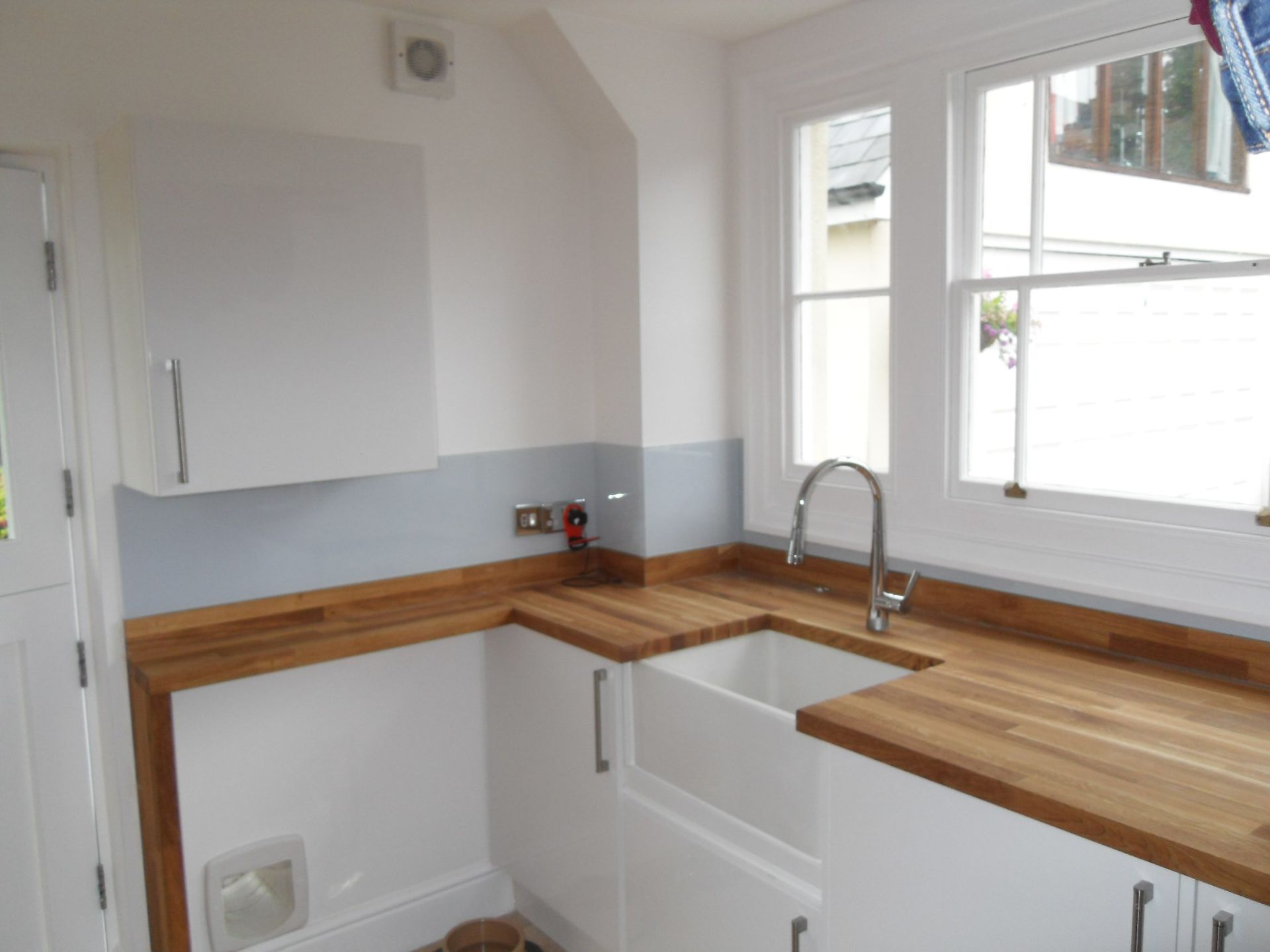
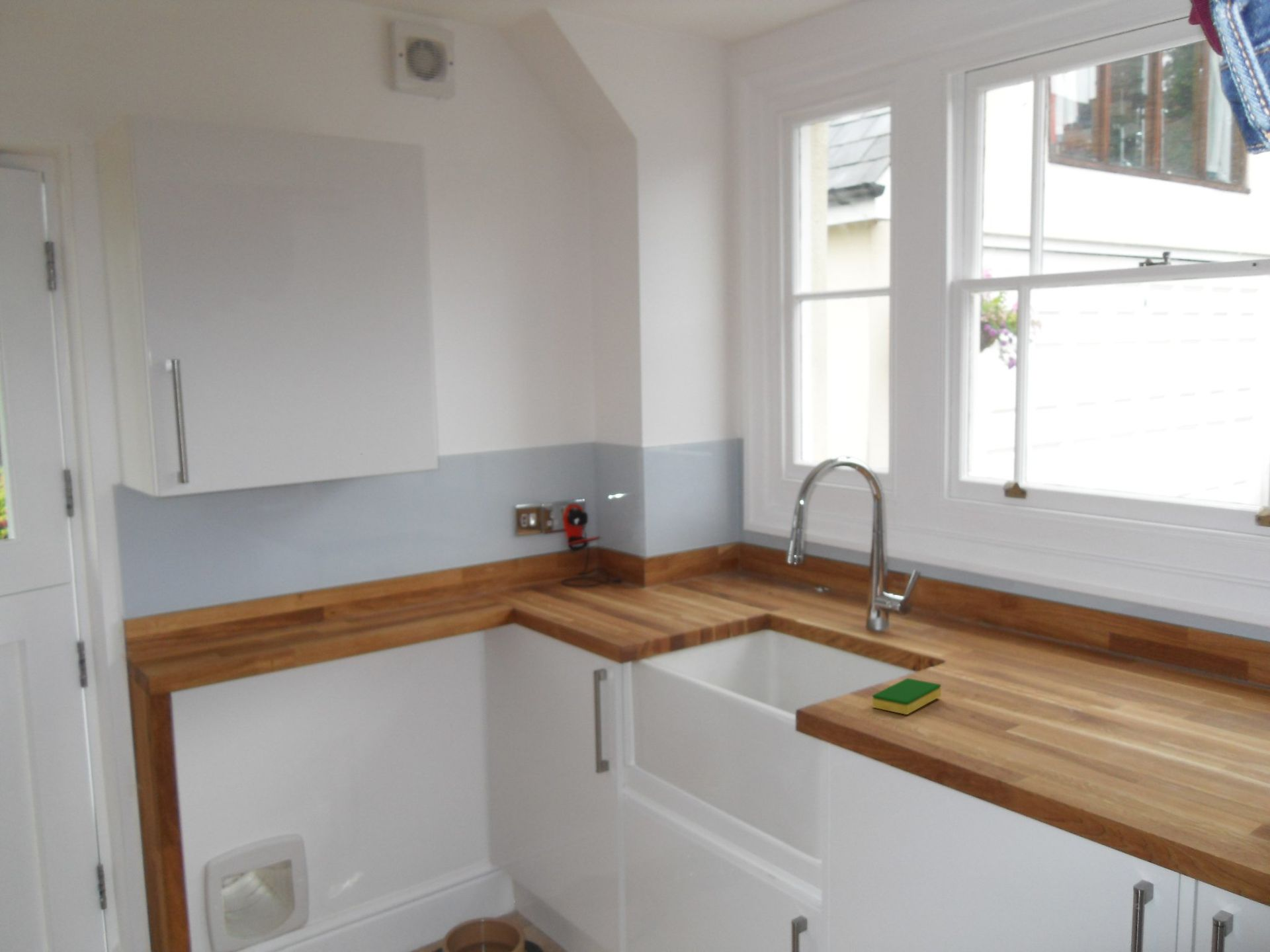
+ dish sponge [872,678,942,715]
